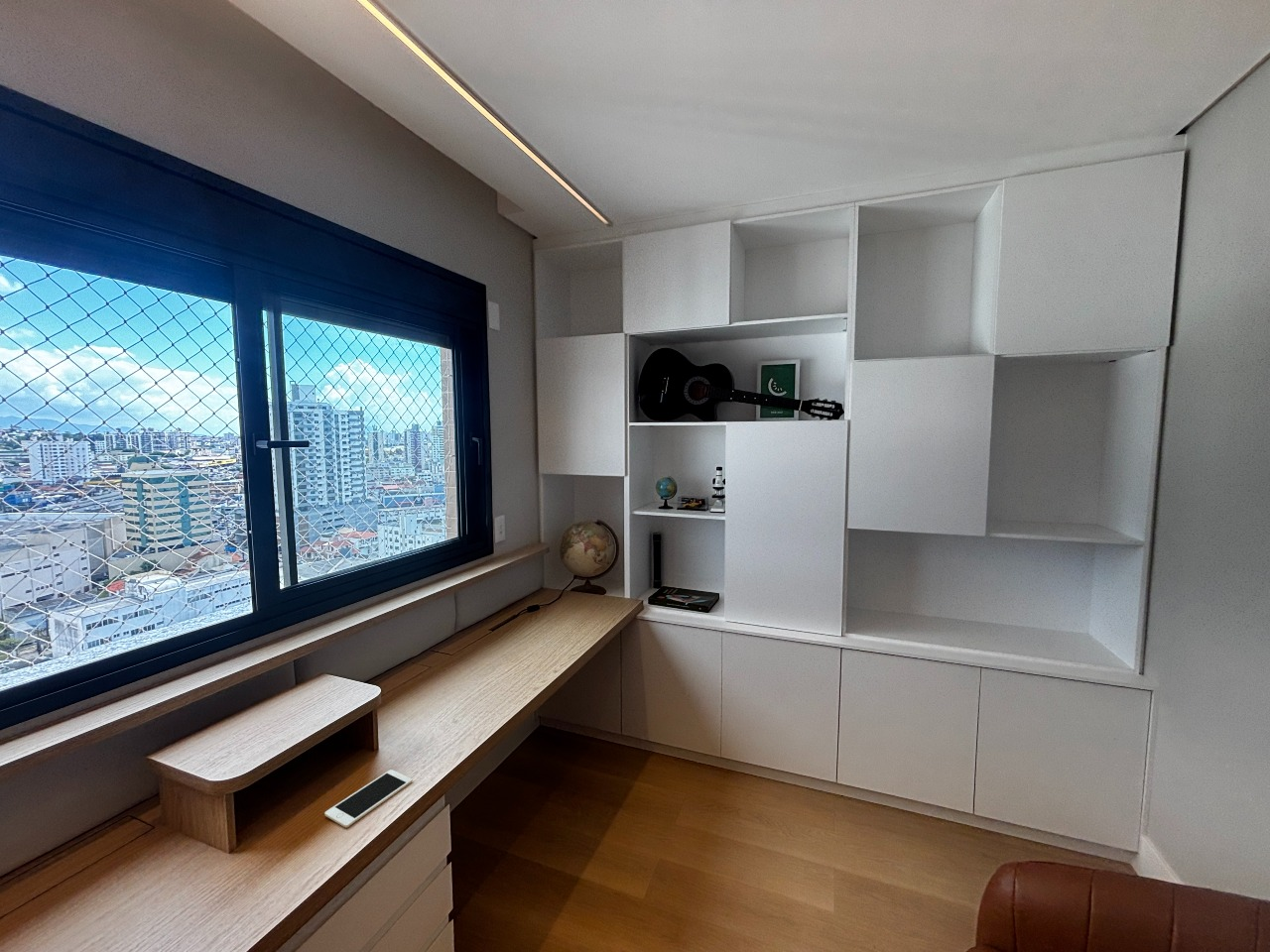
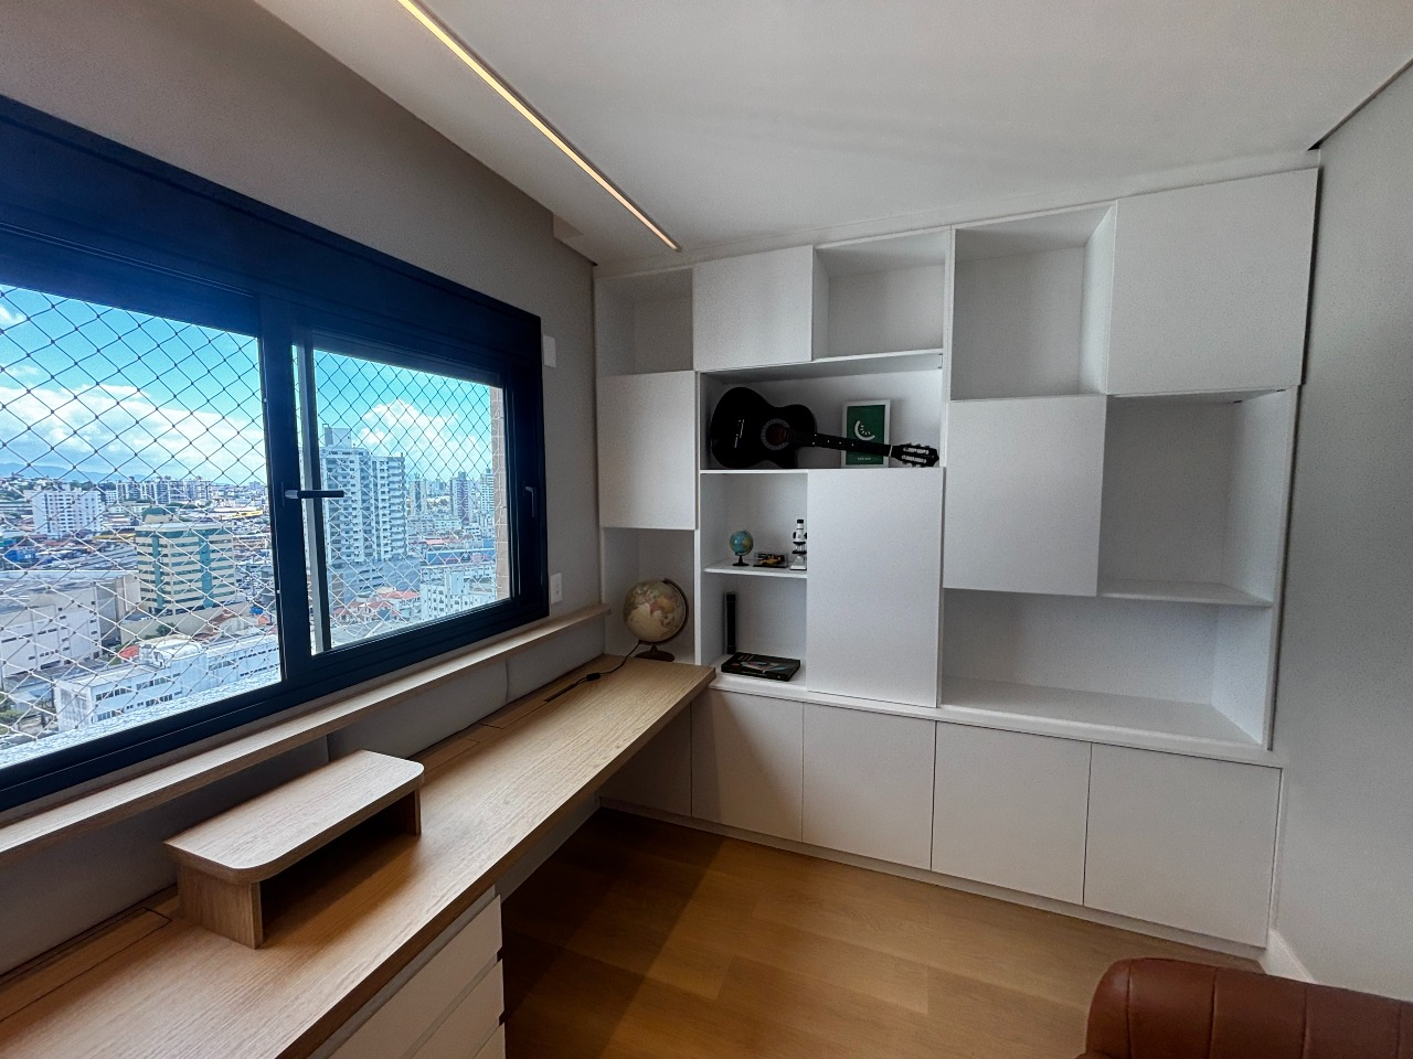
- cell phone [323,769,413,829]
